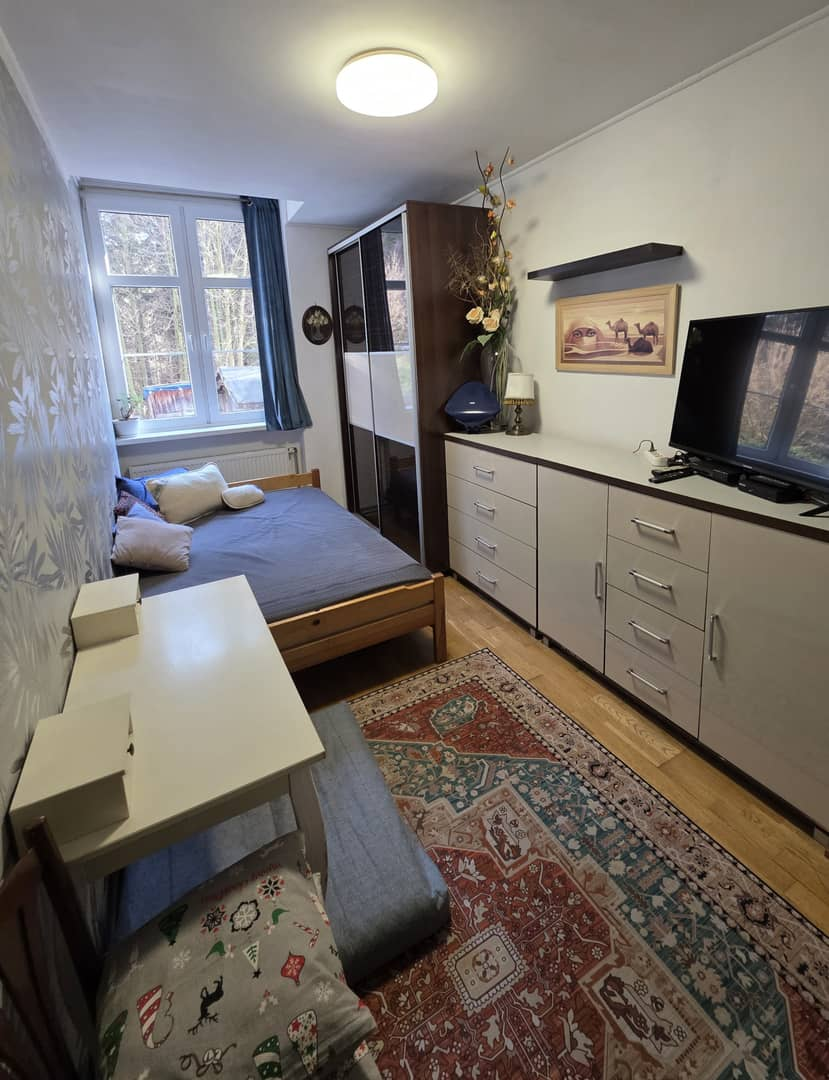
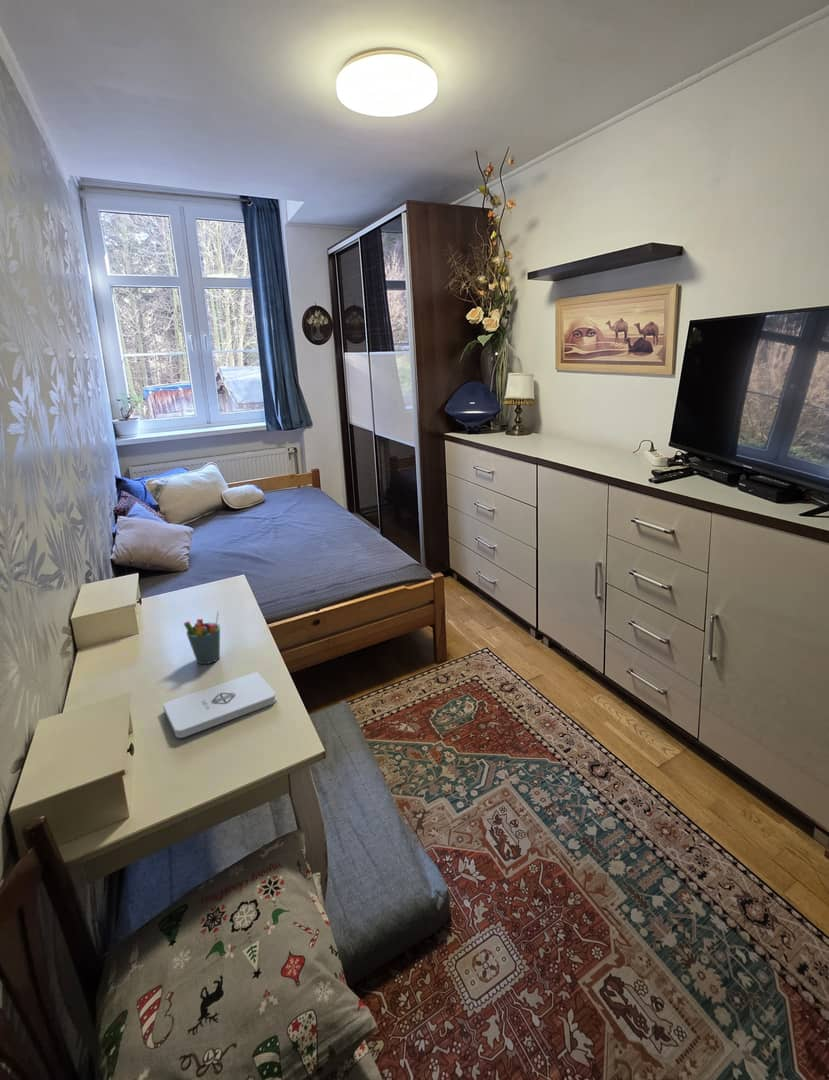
+ pen holder [183,608,221,665]
+ notepad [162,671,277,739]
